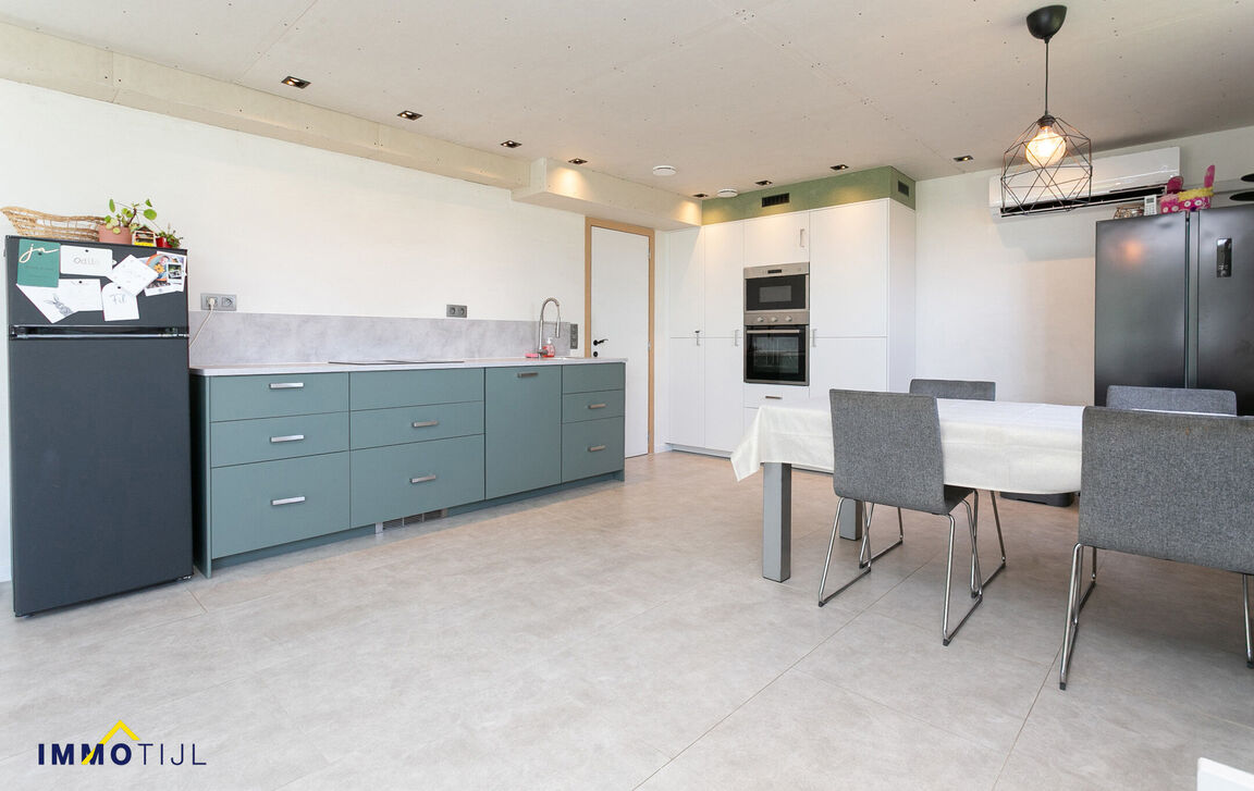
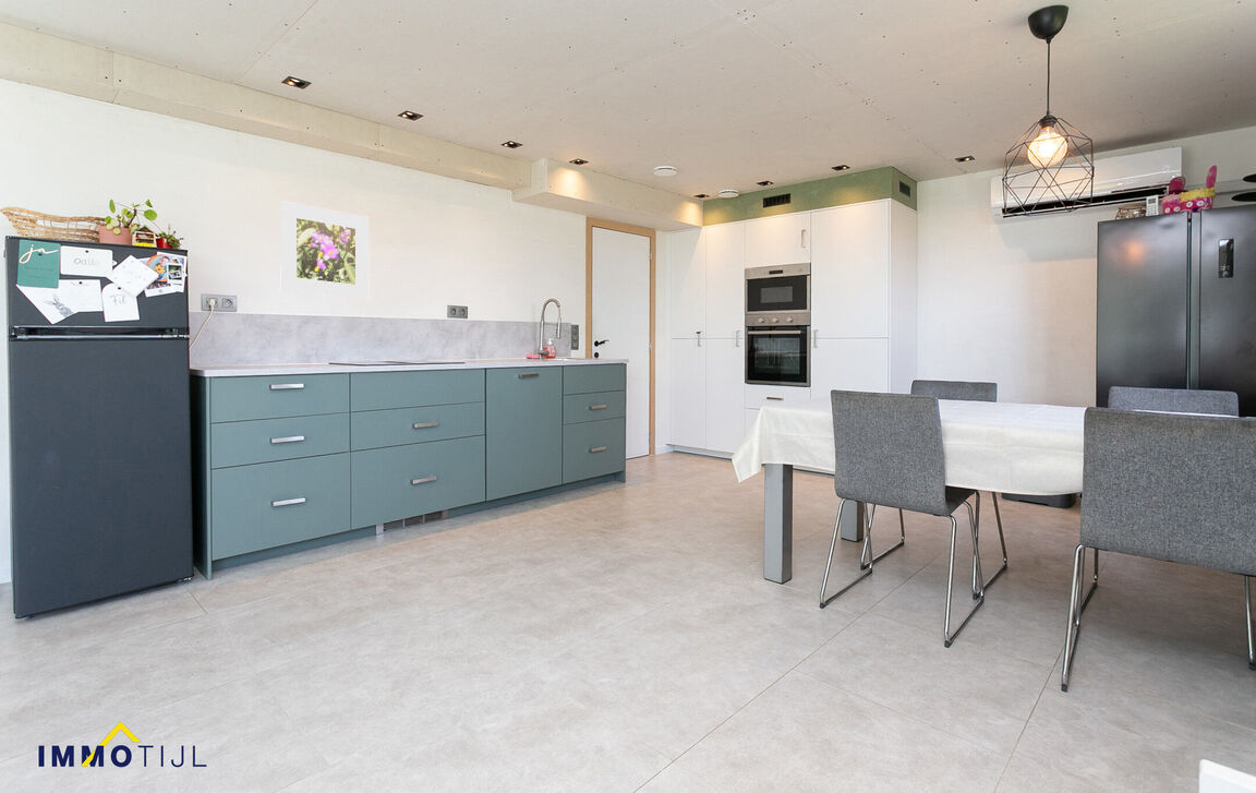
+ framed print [279,200,370,300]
